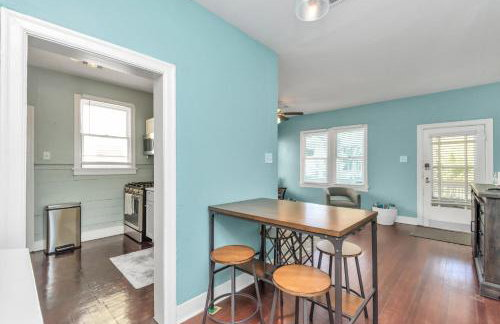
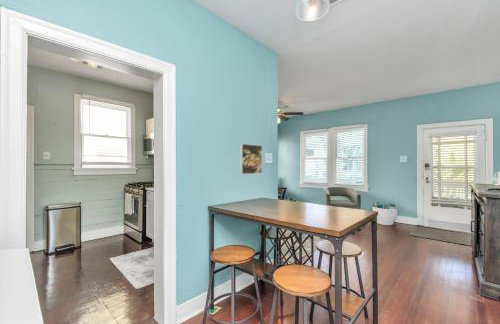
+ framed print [239,143,263,175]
